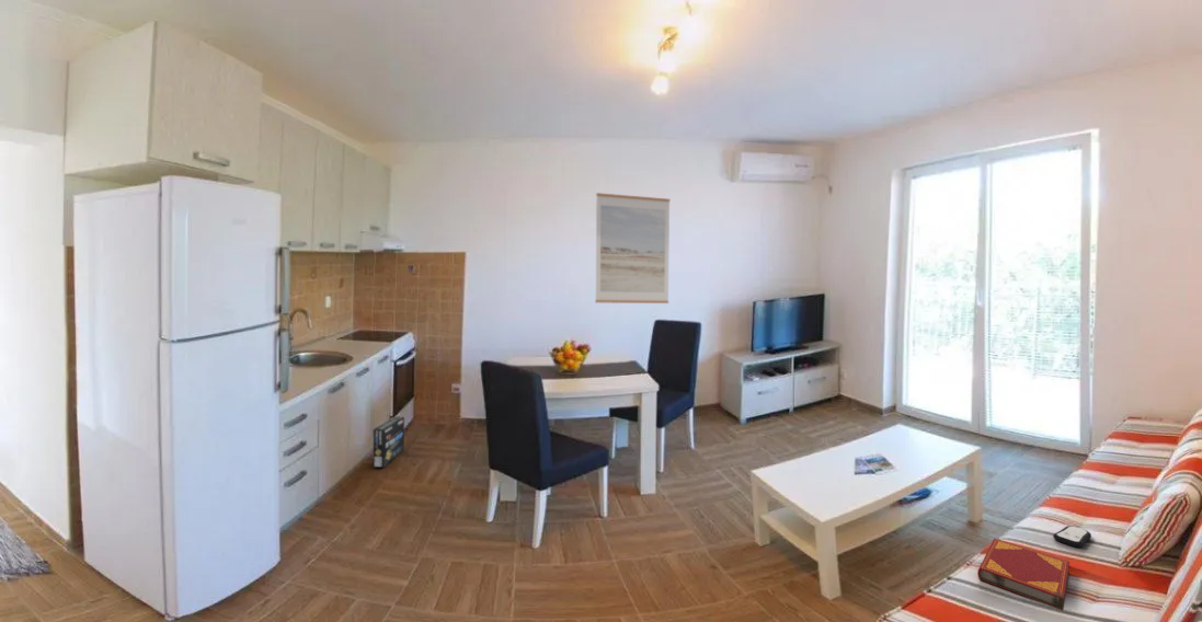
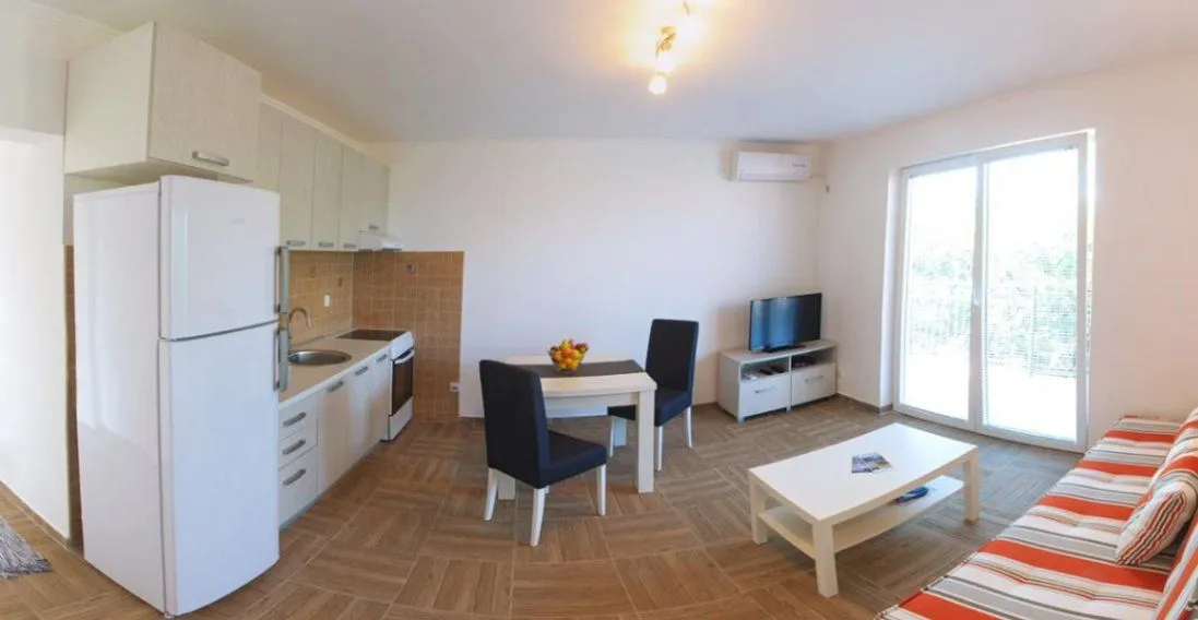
- wall art [594,192,671,304]
- box [371,416,405,469]
- hardback book [976,538,1071,611]
- remote control [1052,525,1092,549]
